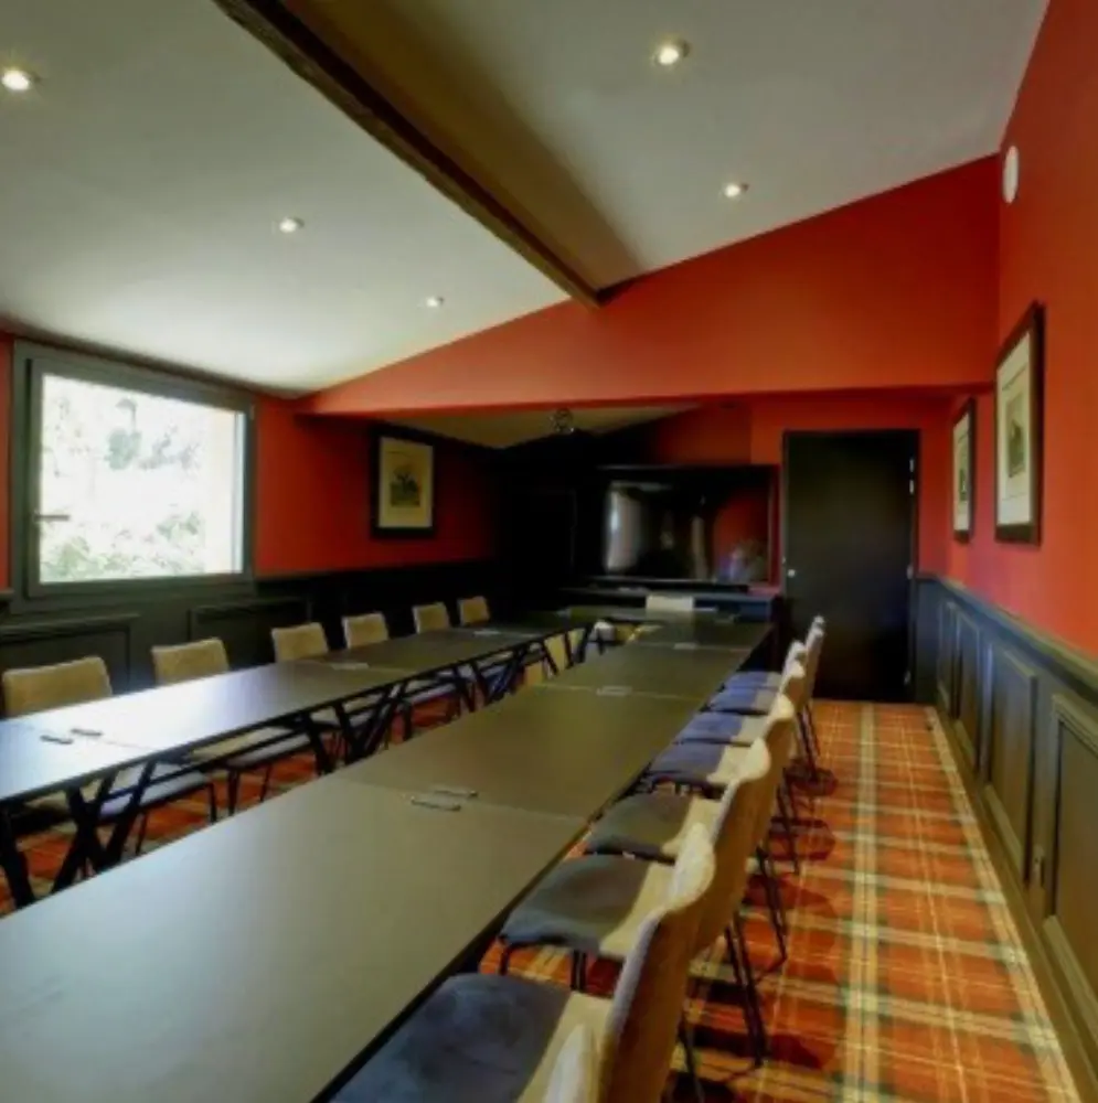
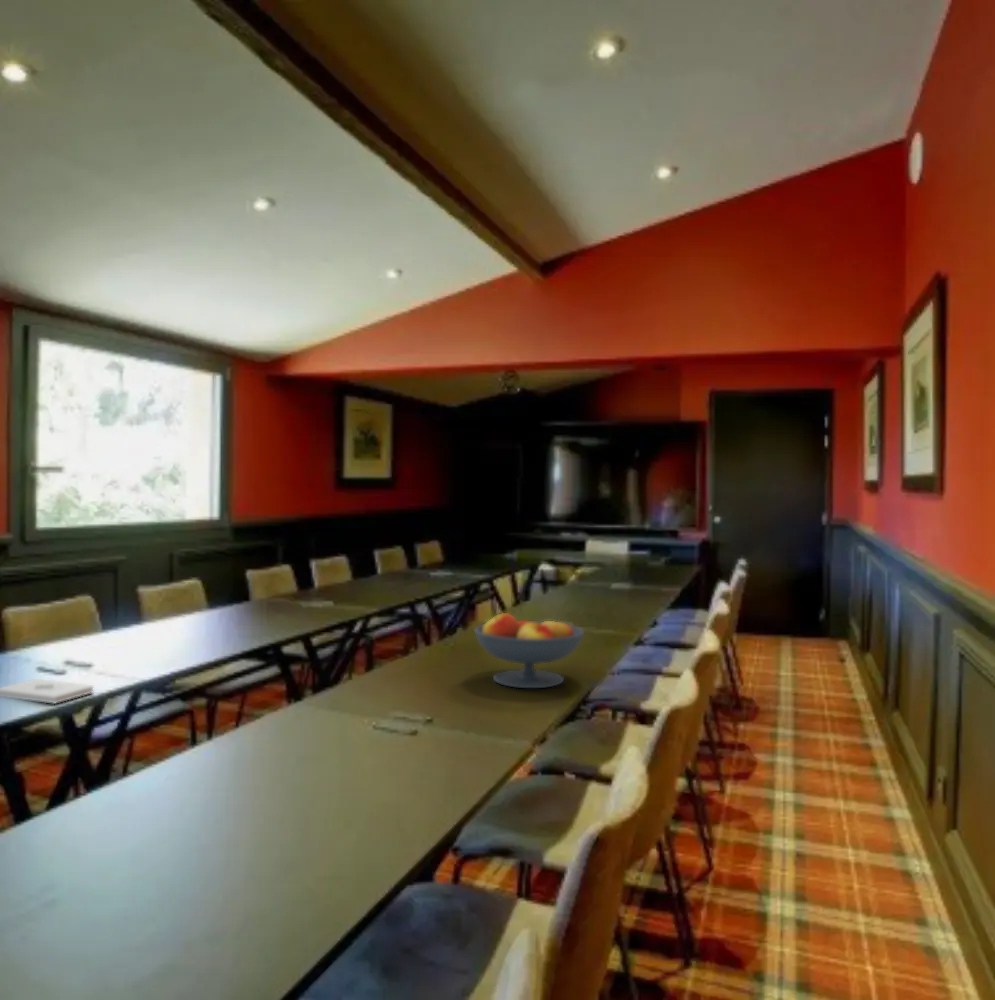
+ notepad [0,678,95,705]
+ fruit bowl [473,612,585,689]
